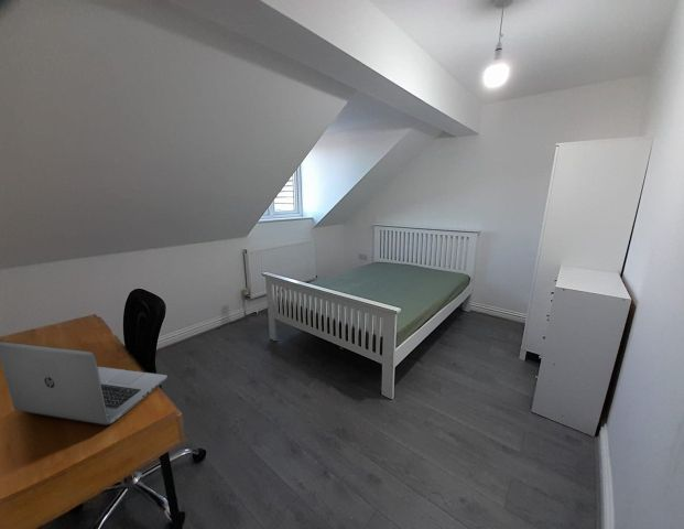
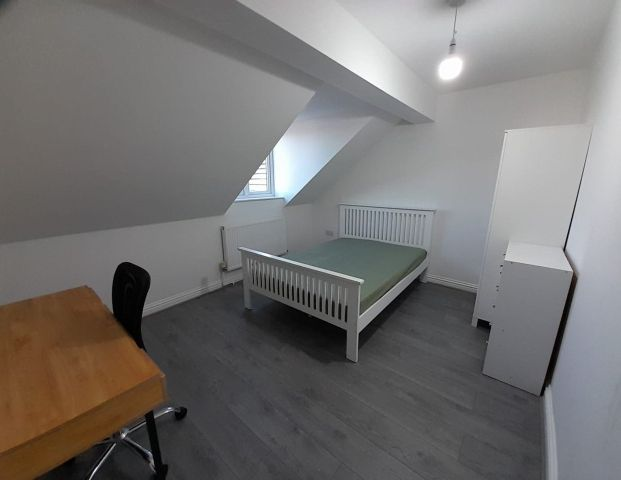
- laptop [0,341,169,427]
